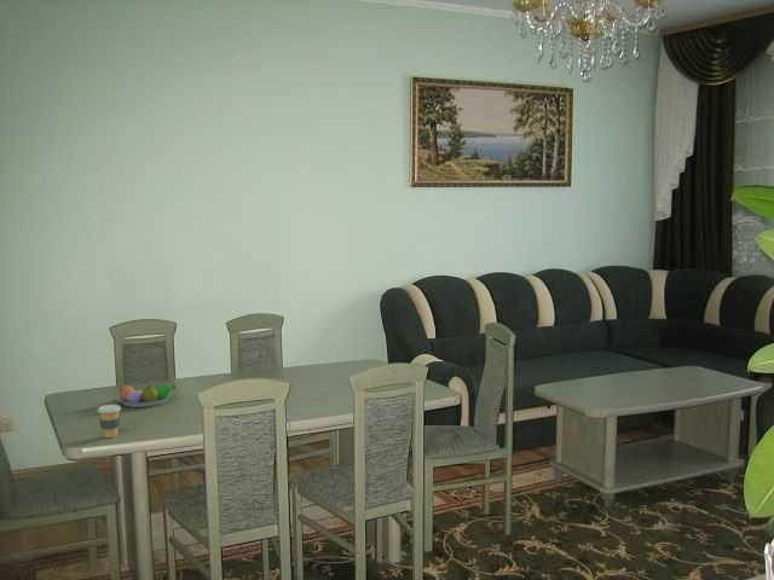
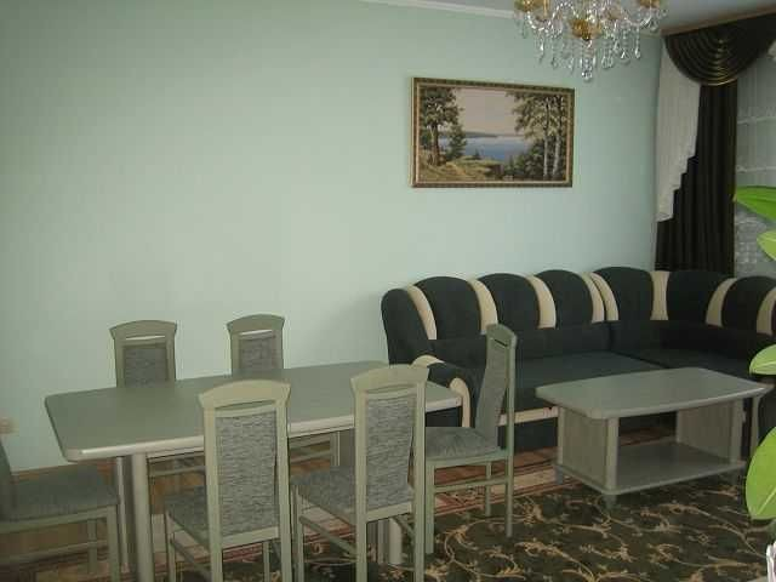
- coffee cup [97,404,122,439]
- fruit bowl [116,383,177,408]
